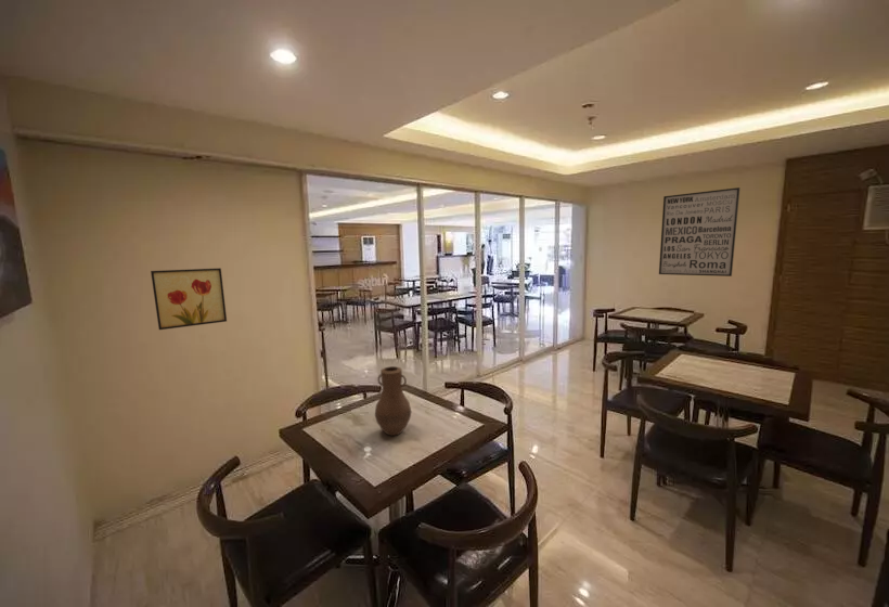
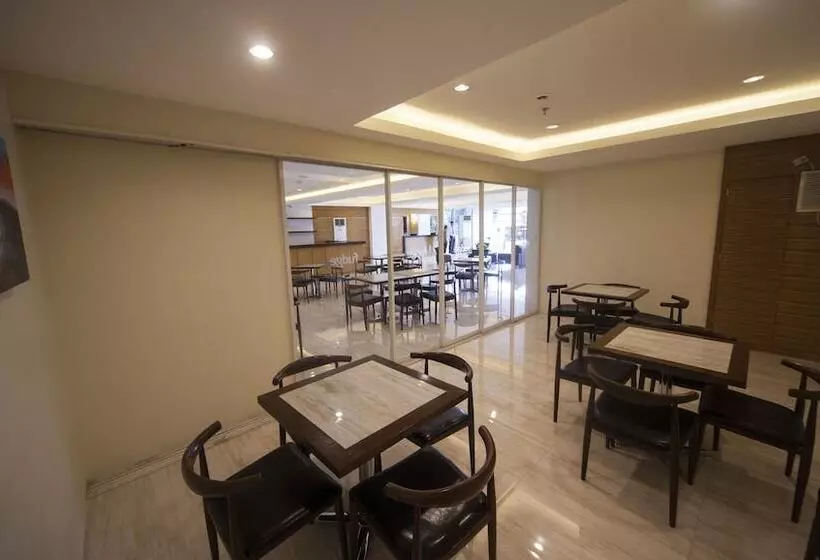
- vase [374,365,412,437]
- wall art [658,186,742,277]
- wall art [150,267,228,331]
